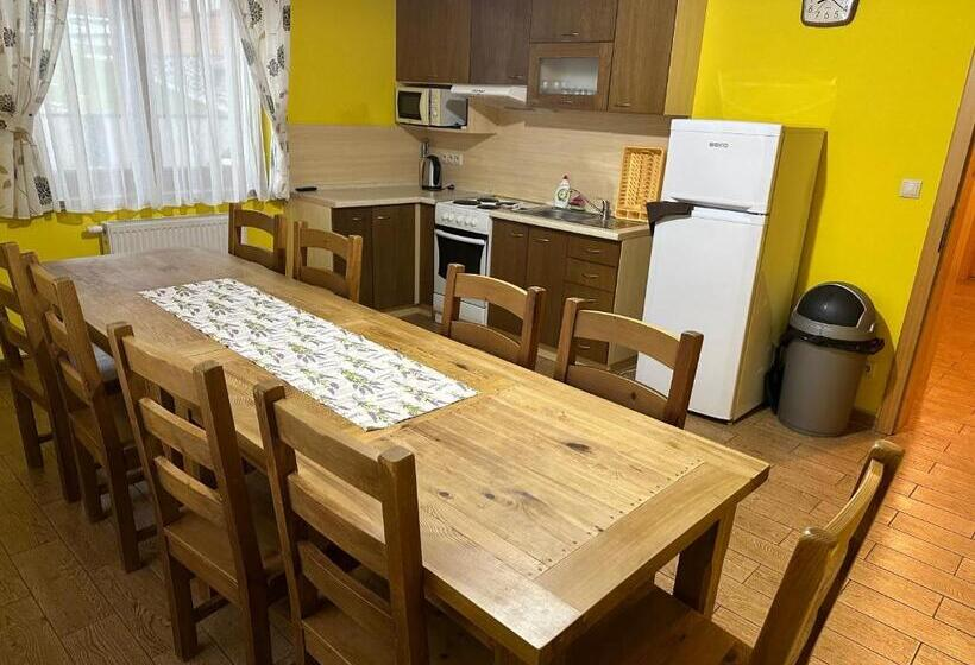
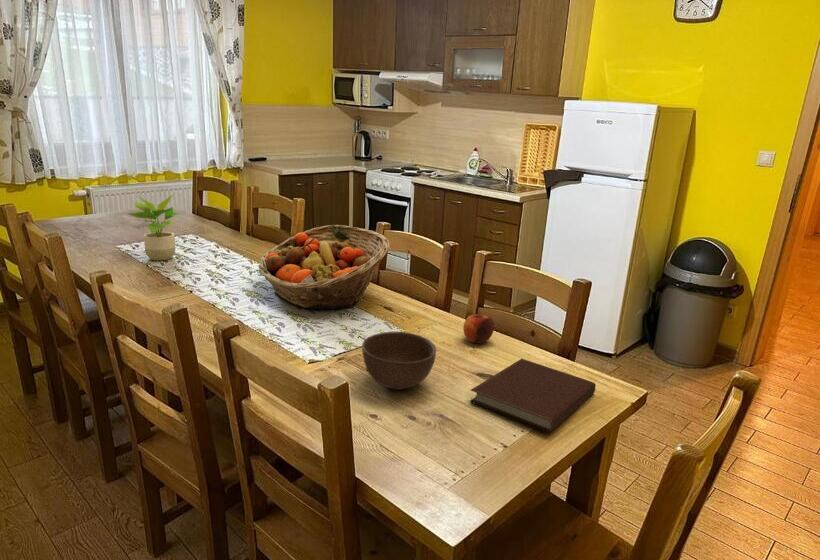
+ bowl [361,331,437,391]
+ apple [462,313,495,345]
+ potted plant [128,194,182,261]
+ notebook [469,358,597,434]
+ fruit basket [257,224,391,310]
